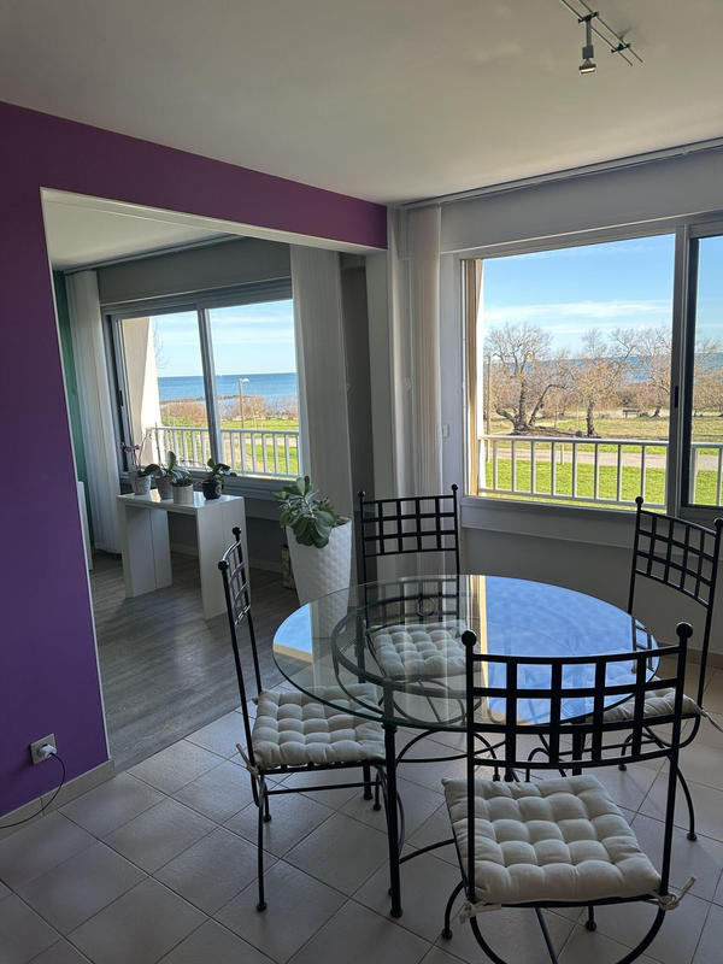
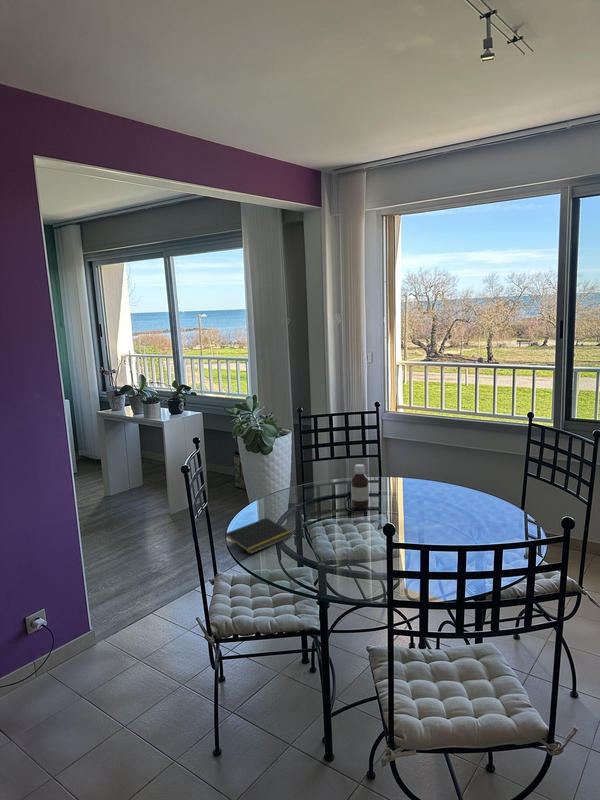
+ notepad [224,517,294,555]
+ bottle [350,463,370,510]
